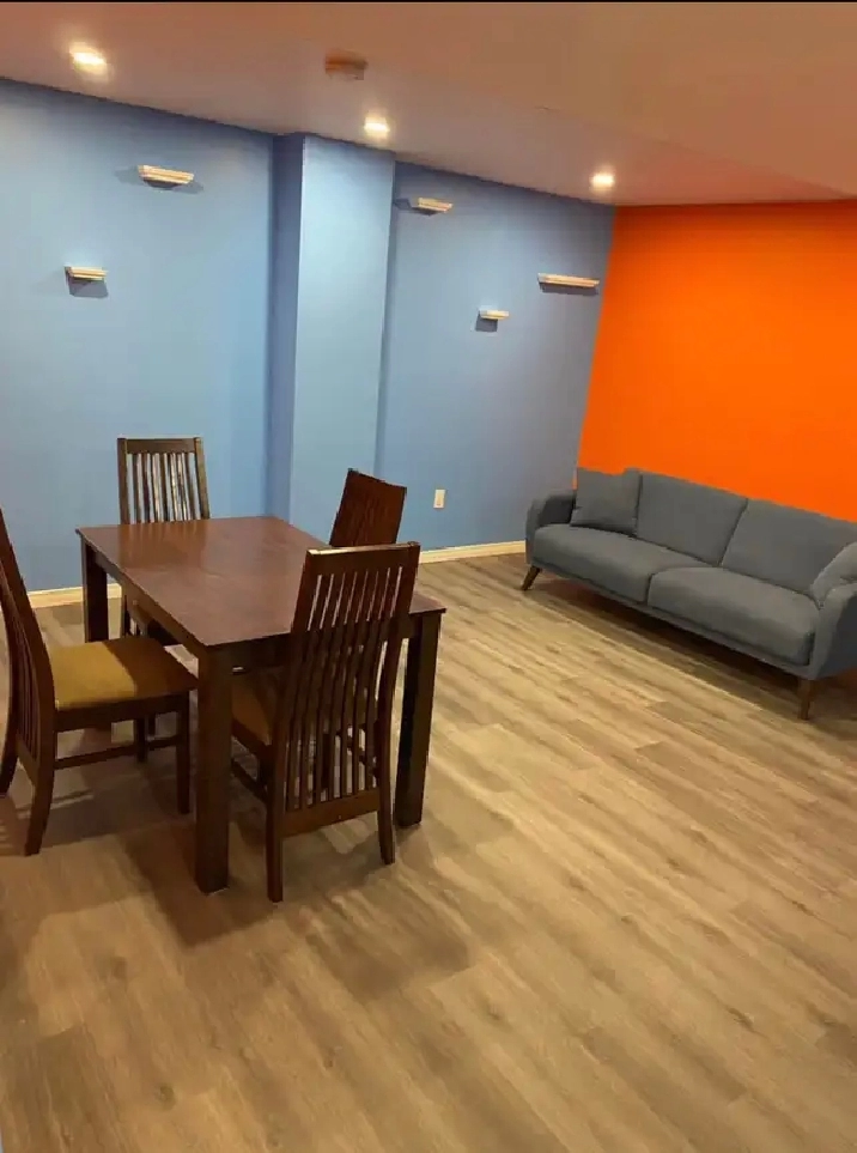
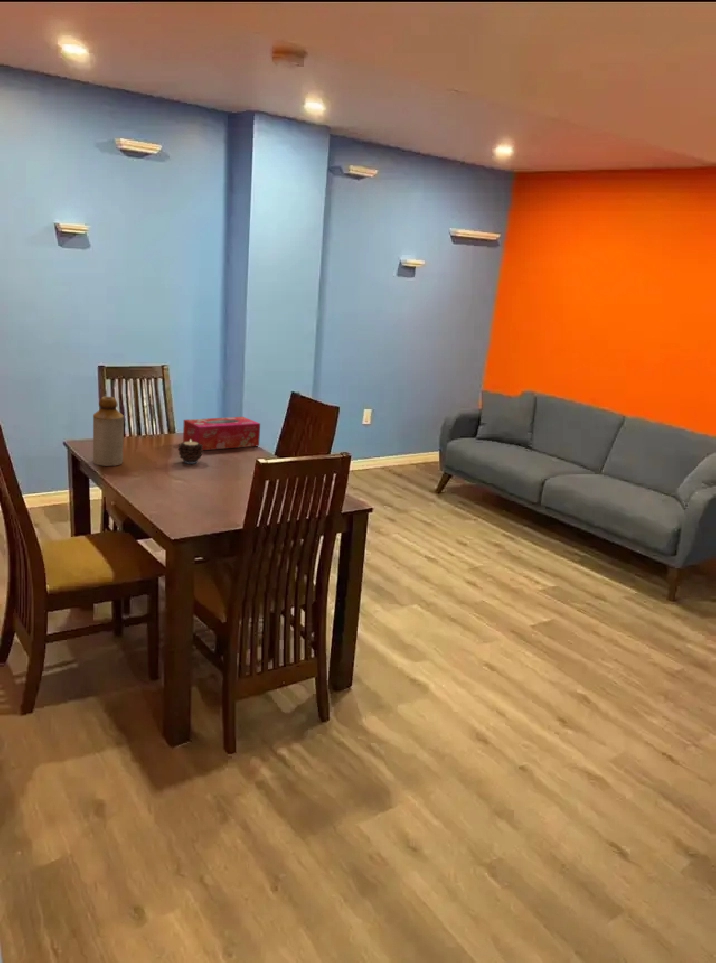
+ tissue box [182,416,261,451]
+ bottle [92,396,125,467]
+ candle [177,440,204,465]
